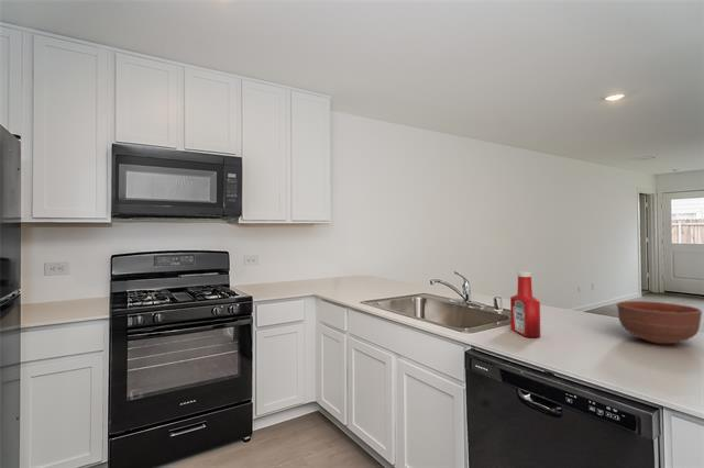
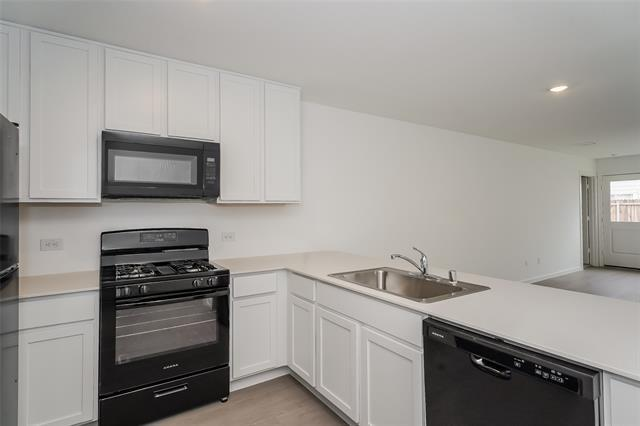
- bowl [616,300,703,345]
- soap bottle [509,270,541,338]
